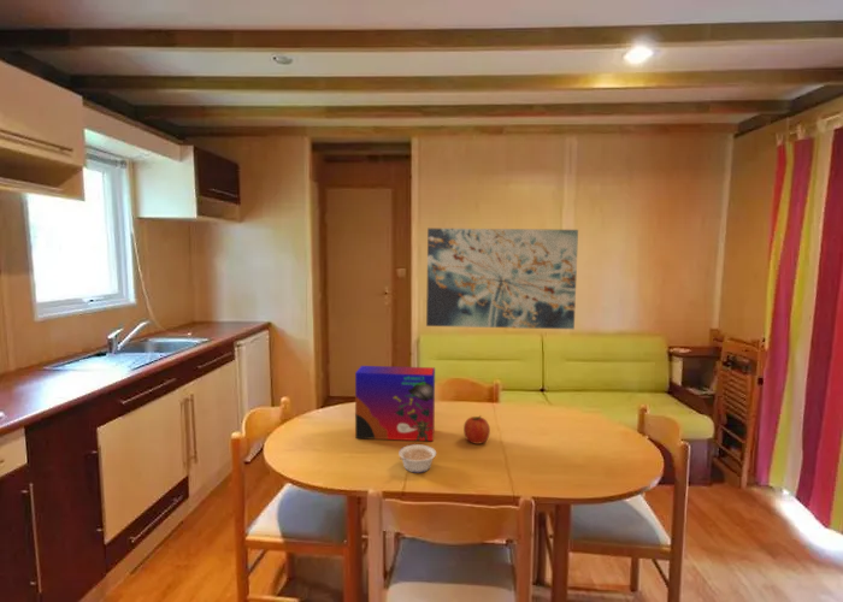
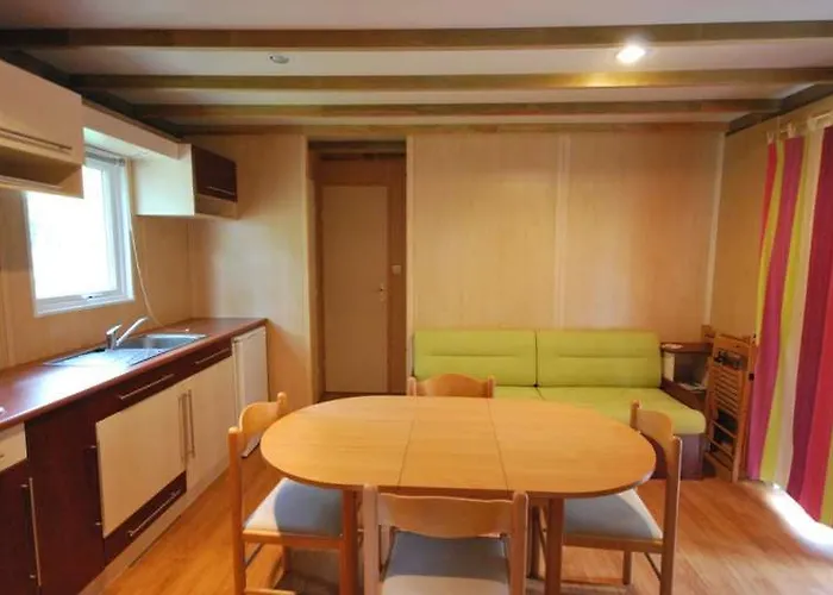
- wall art [425,228,579,330]
- cereal box [354,365,436,442]
- fruit [462,414,491,445]
- legume [397,443,437,474]
